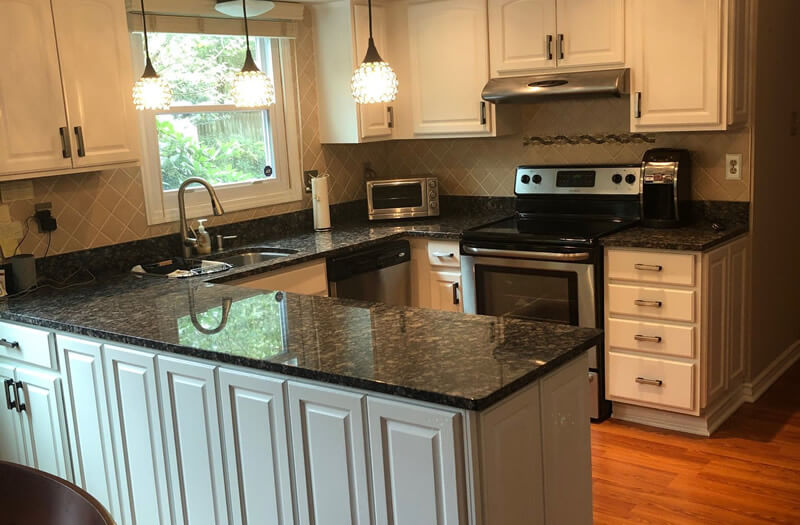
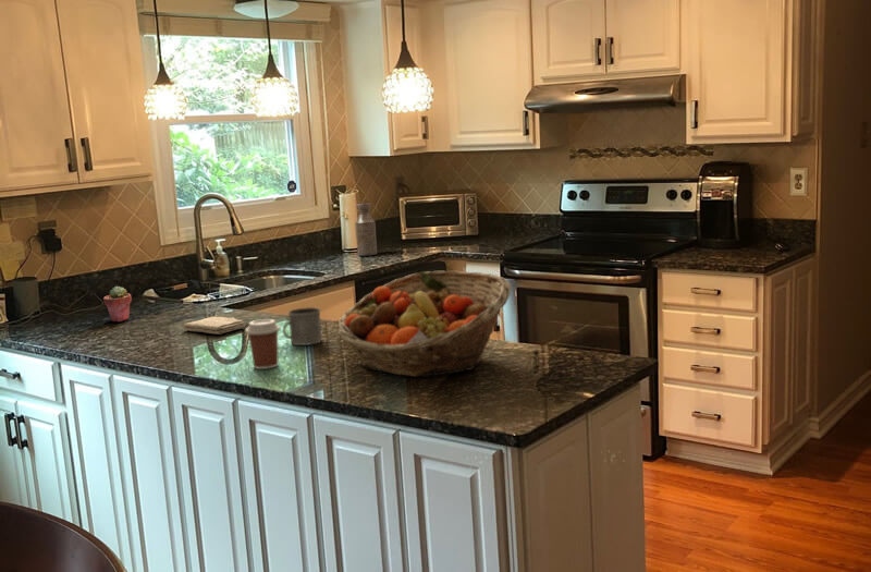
+ washcloth [182,316,246,336]
+ fruit basket [336,270,512,378]
+ mug [282,306,323,346]
+ potted succulent [102,285,133,322]
+ bottle [354,202,378,257]
+ coffee cup [244,318,281,370]
